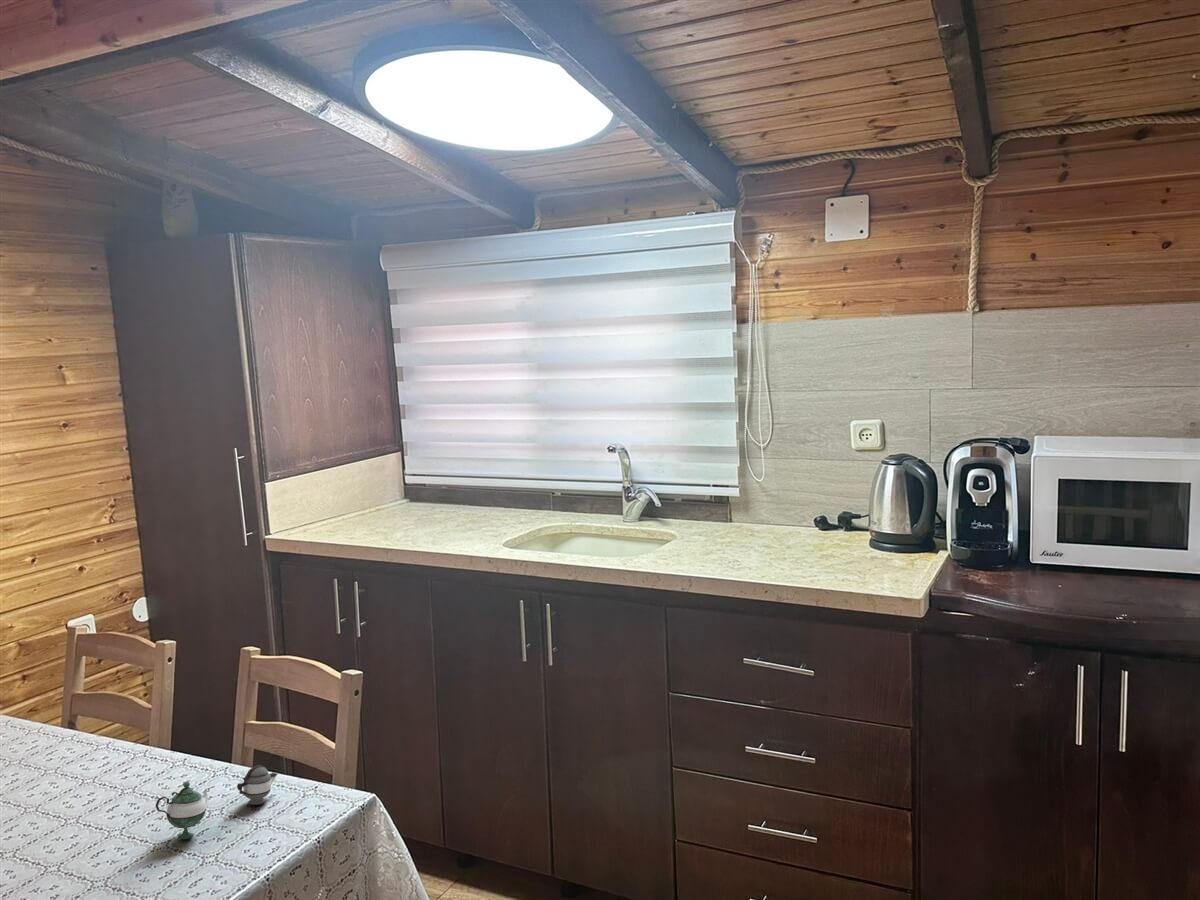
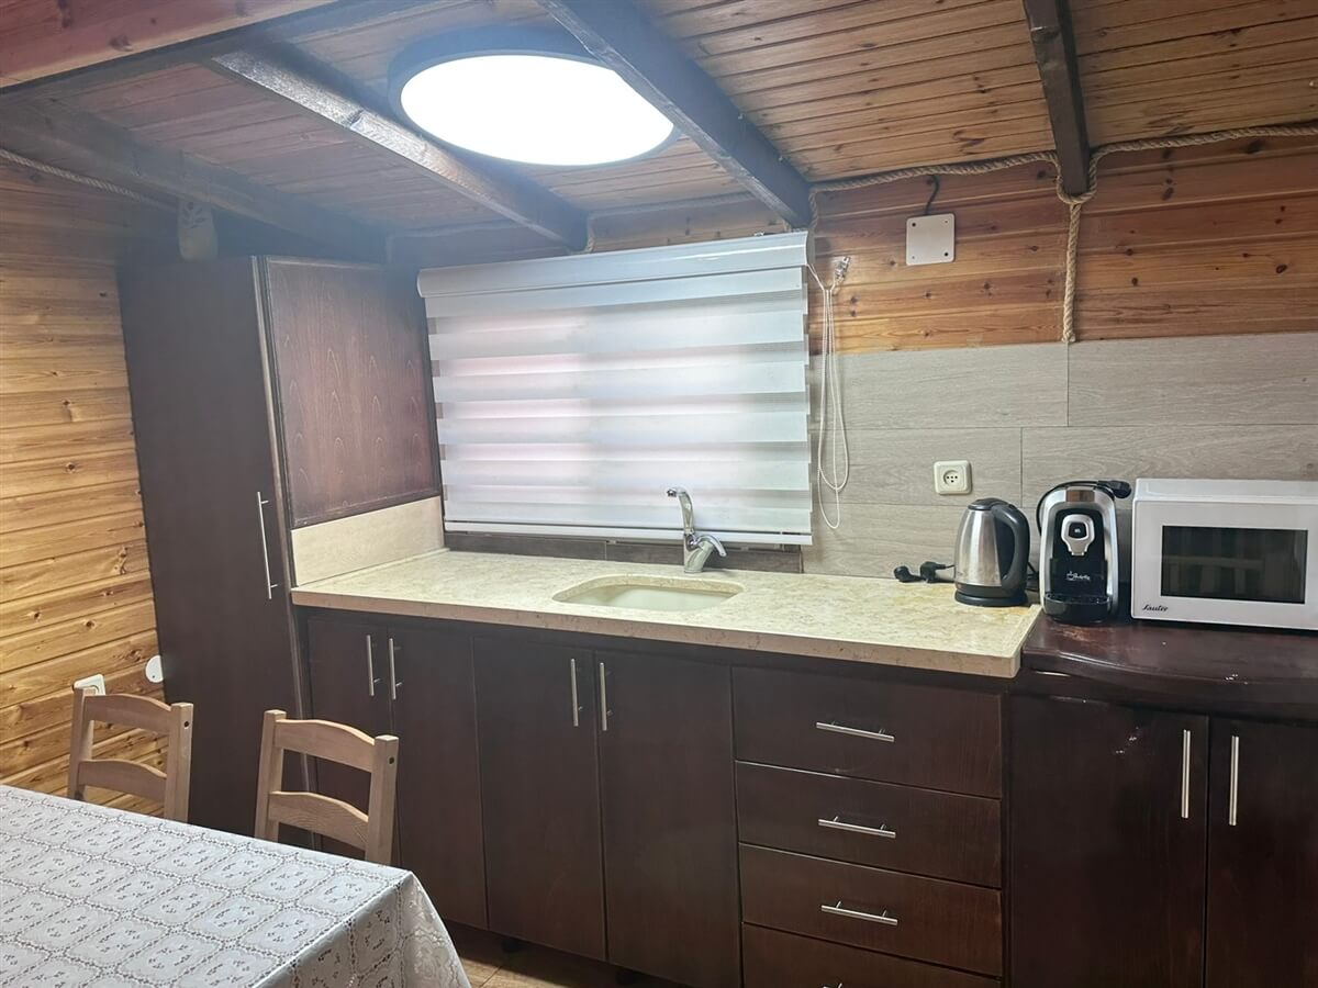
- teapot [155,764,279,840]
